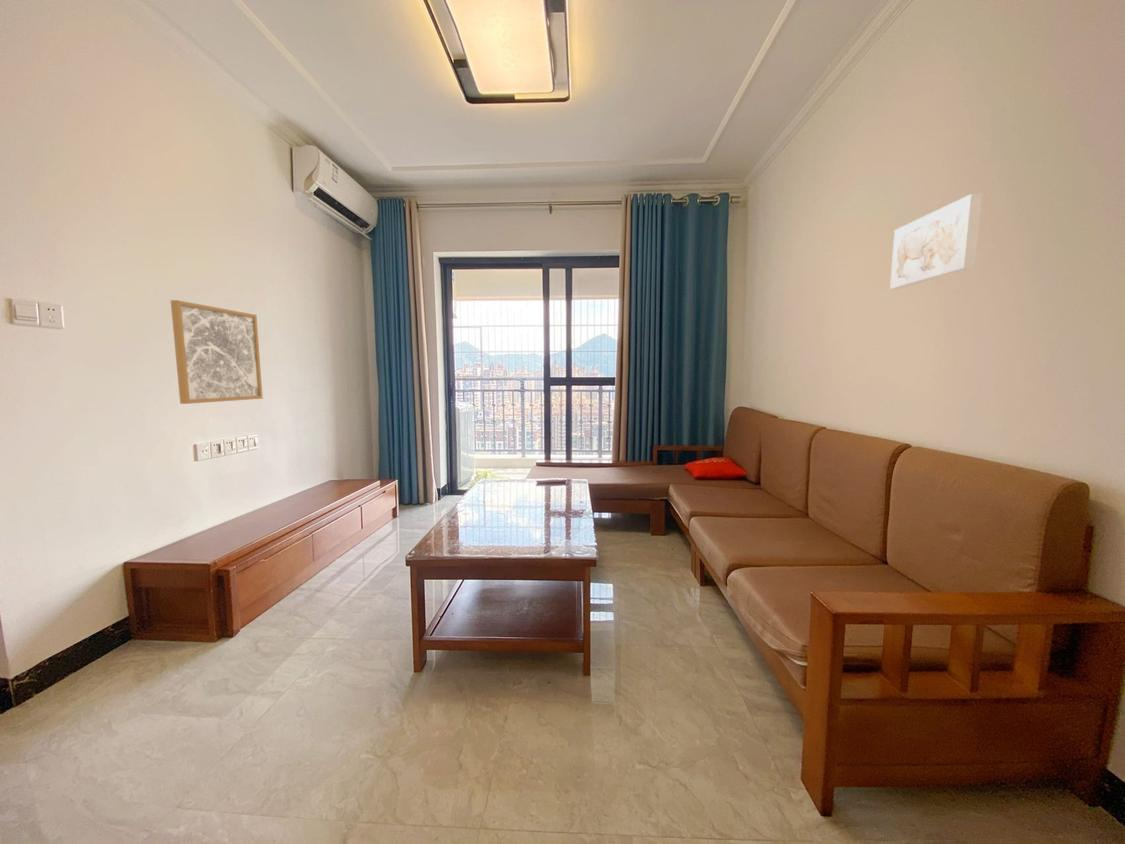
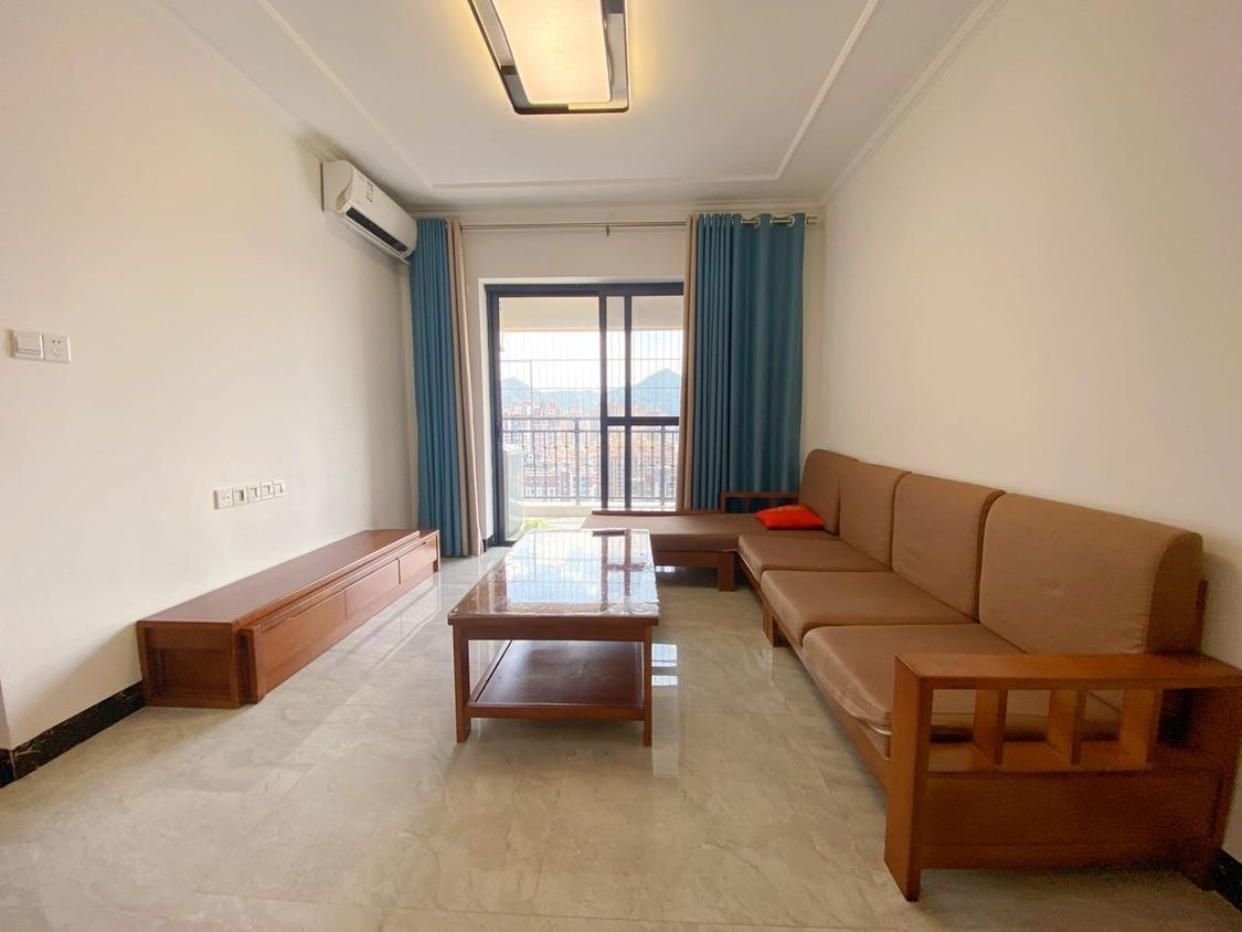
- wall art [889,193,983,290]
- wall art [170,299,264,405]
